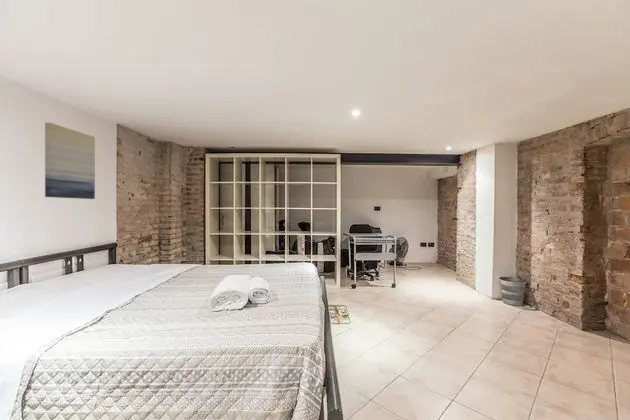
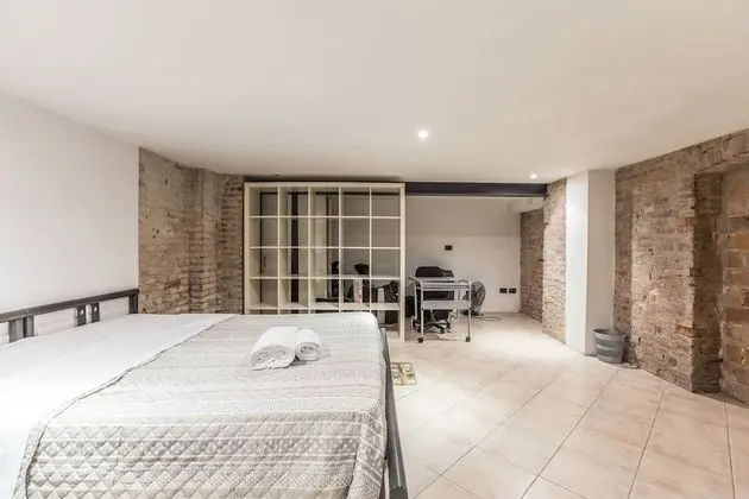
- wall art [44,122,96,200]
